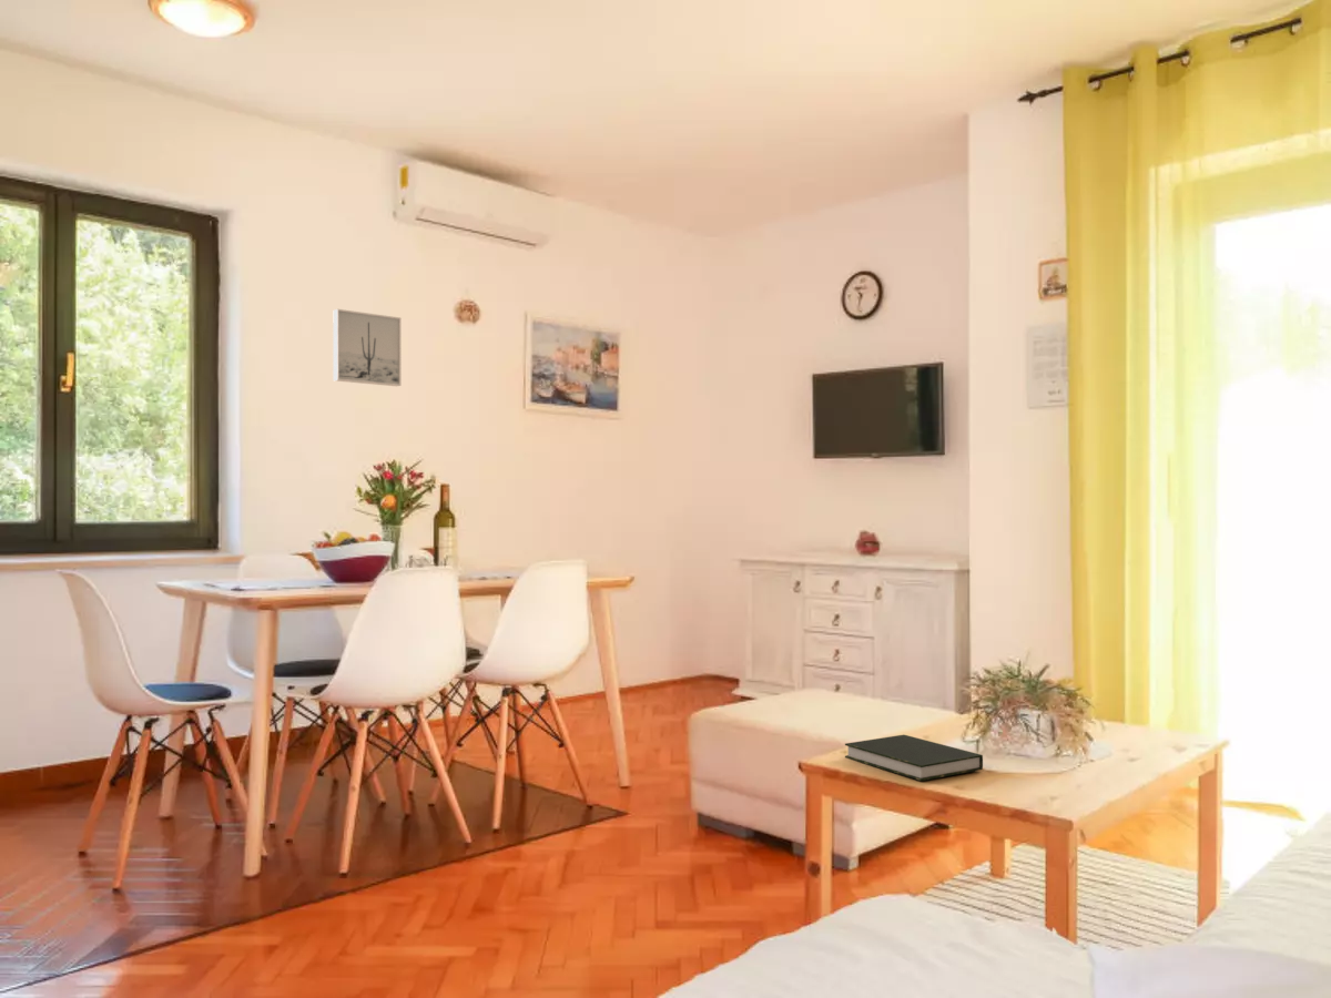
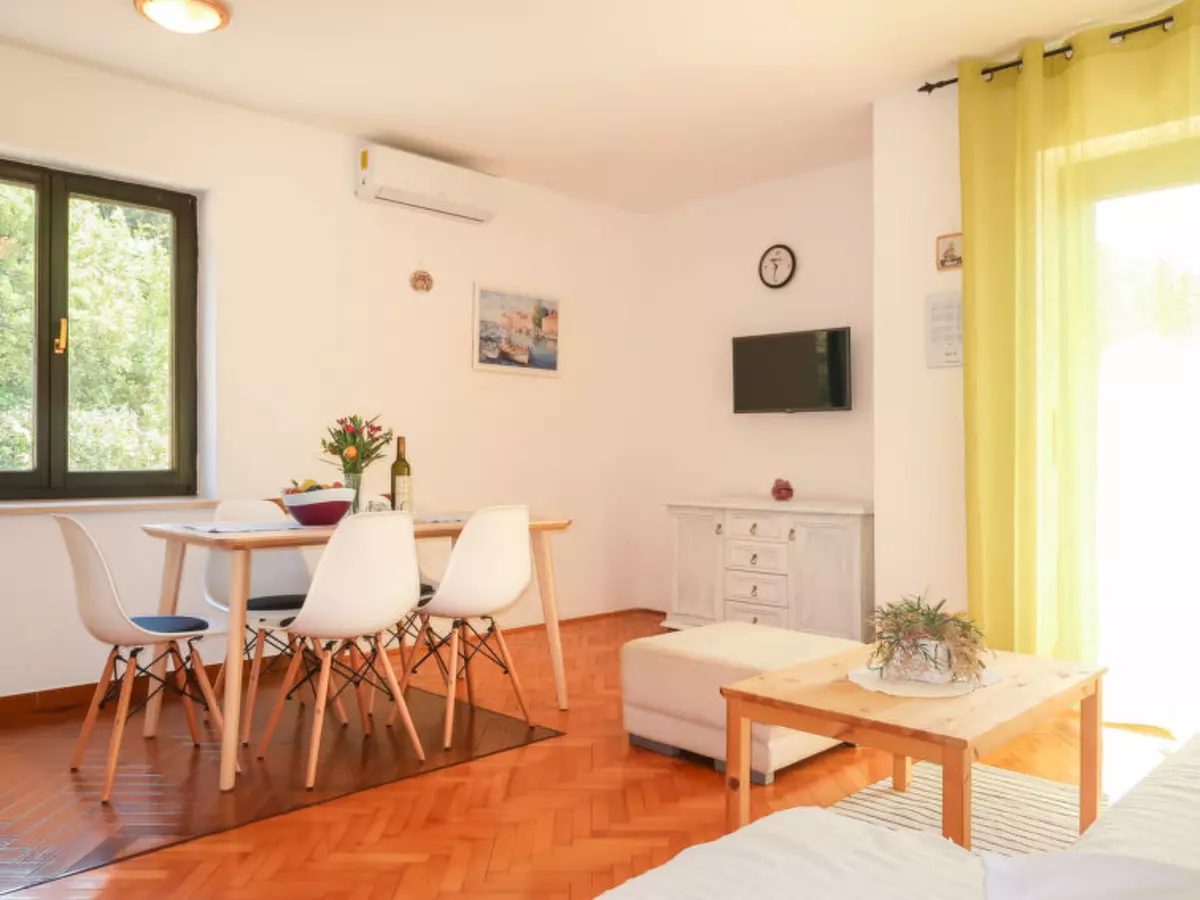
- wall art [332,308,402,387]
- book [844,734,984,782]
